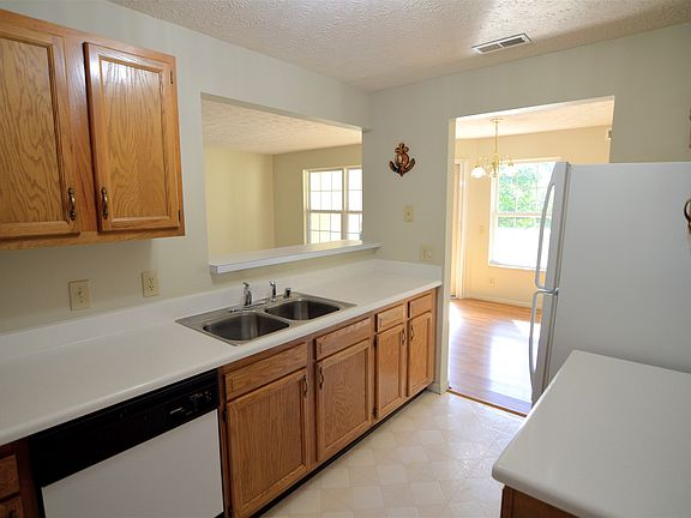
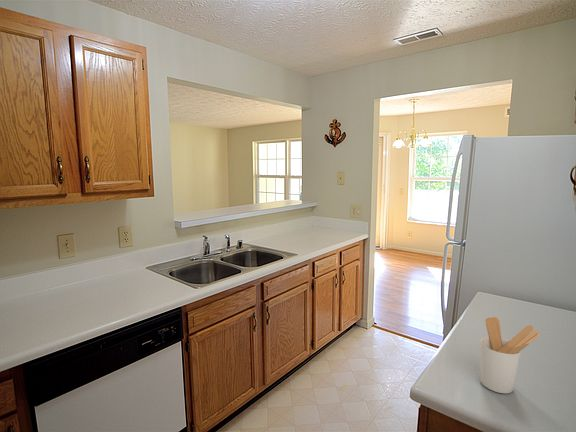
+ utensil holder [479,316,541,394]
